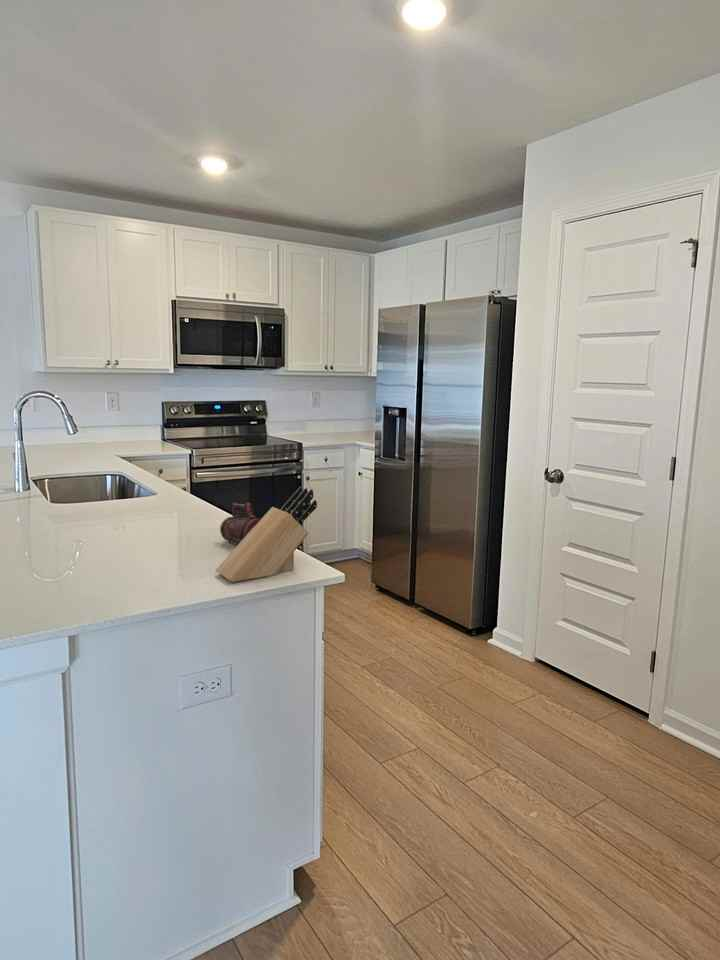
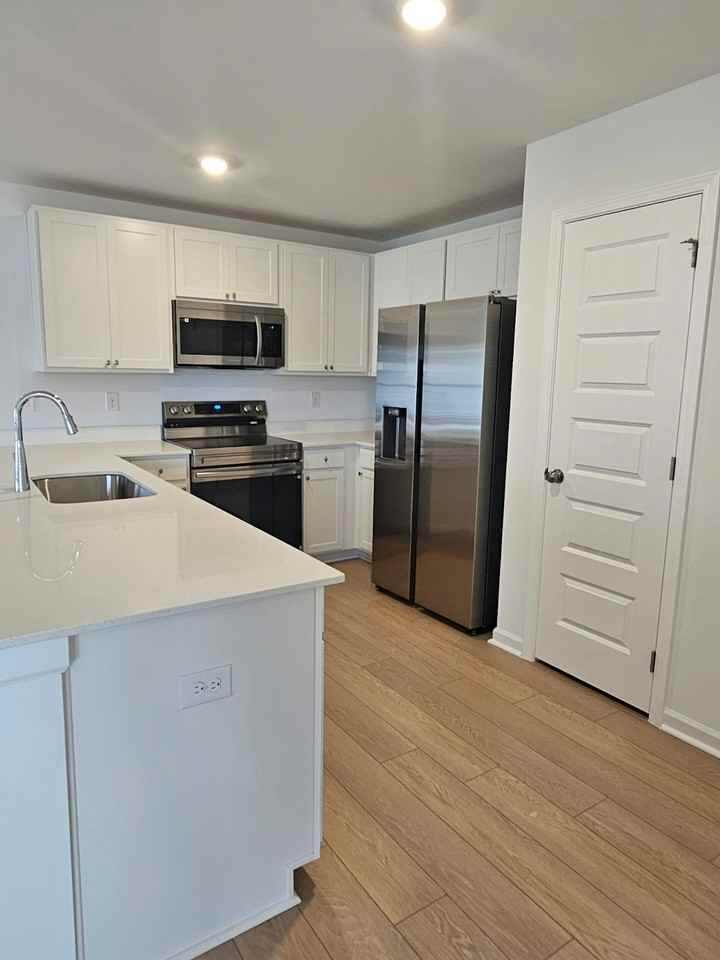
- beer mug [219,502,262,545]
- knife block [215,486,318,583]
